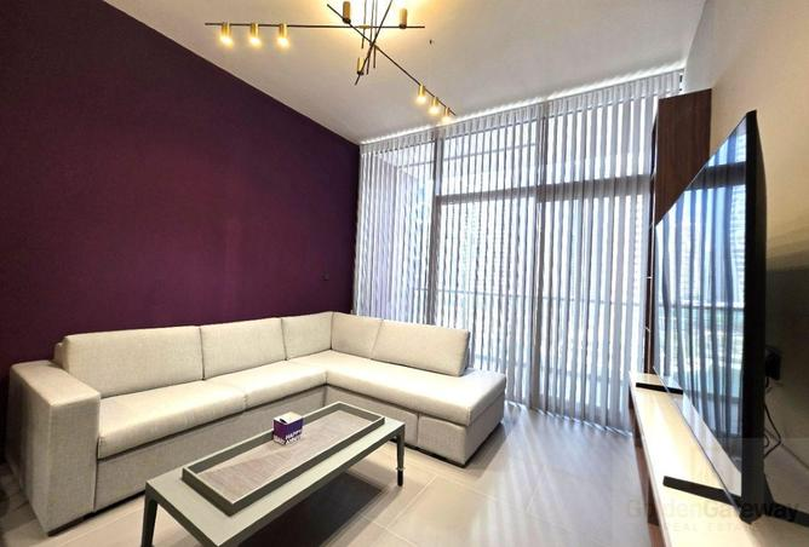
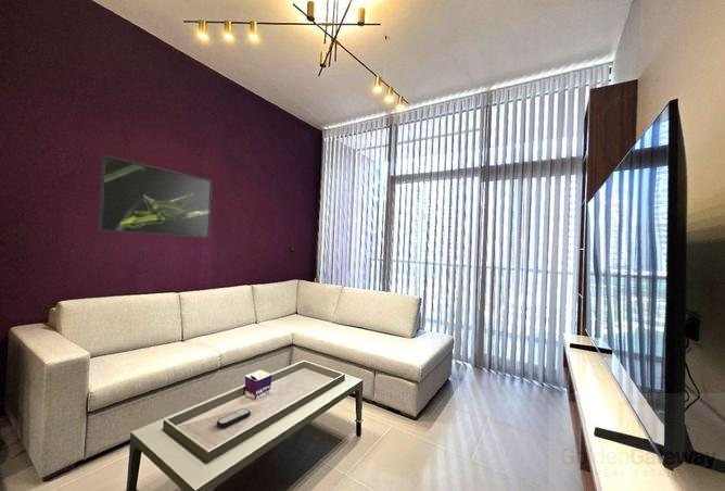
+ remote control [216,407,252,428]
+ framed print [98,154,214,239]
